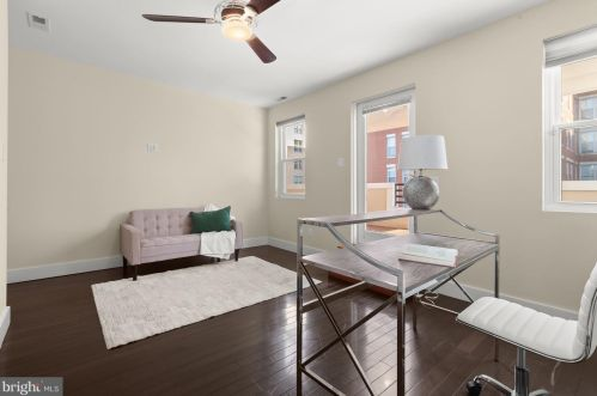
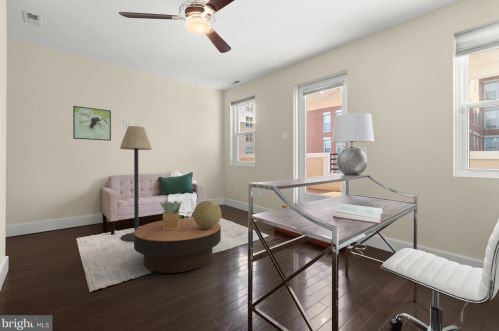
+ decorative sphere [192,199,222,229]
+ floor lamp [119,125,153,243]
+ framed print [72,105,112,142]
+ coffee table [133,217,222,274]
+ potted plant [159,199,183,229]
